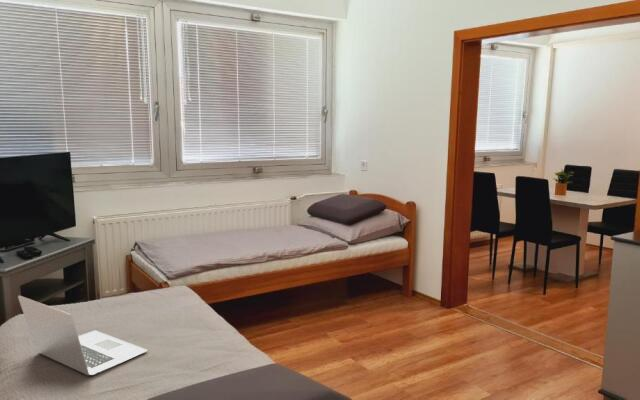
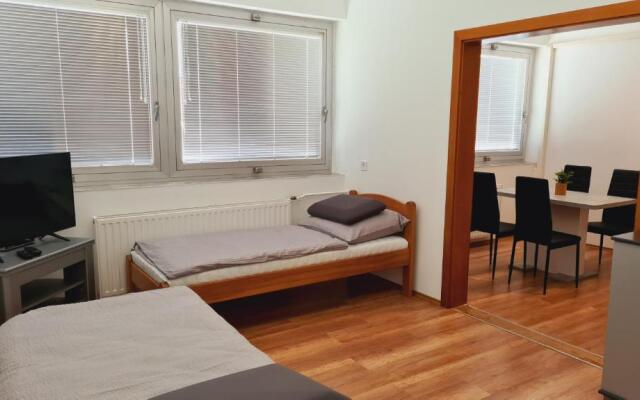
- laptop [17,294,148,376]
